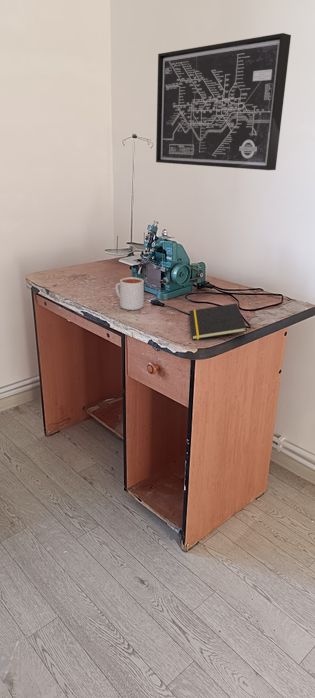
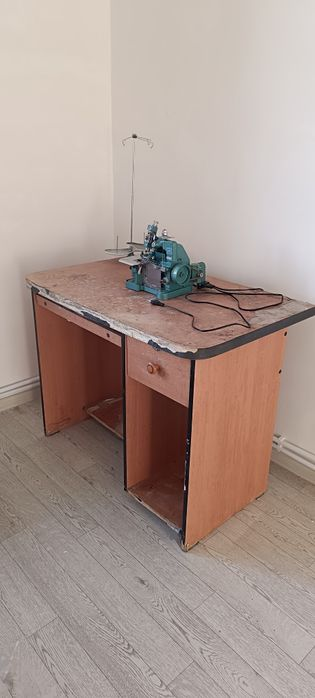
- mug [115,276,145,311]
- wall art [155,32,292,171]
- notepad [188,302,248,341]
